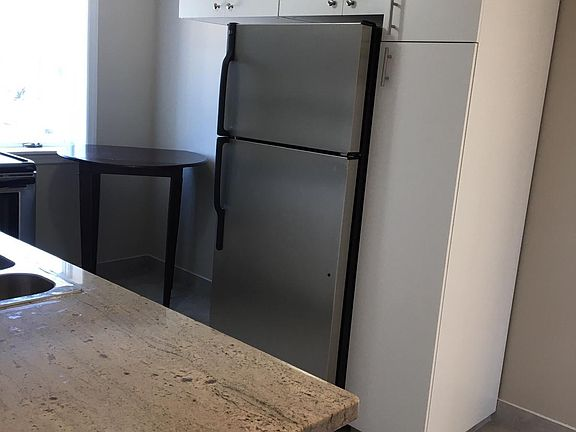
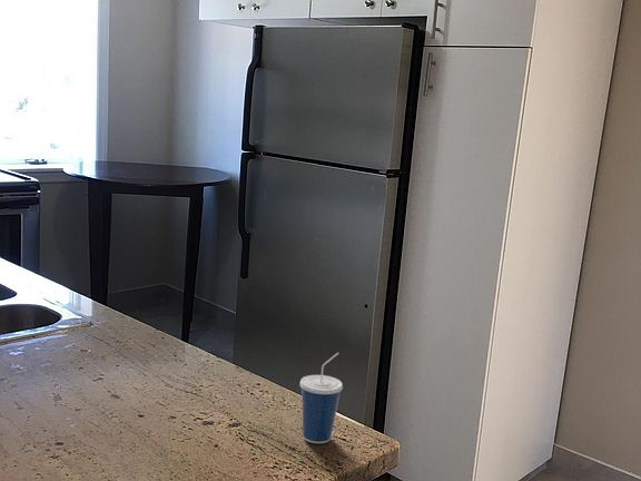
+ cup [298,352,344,444]
